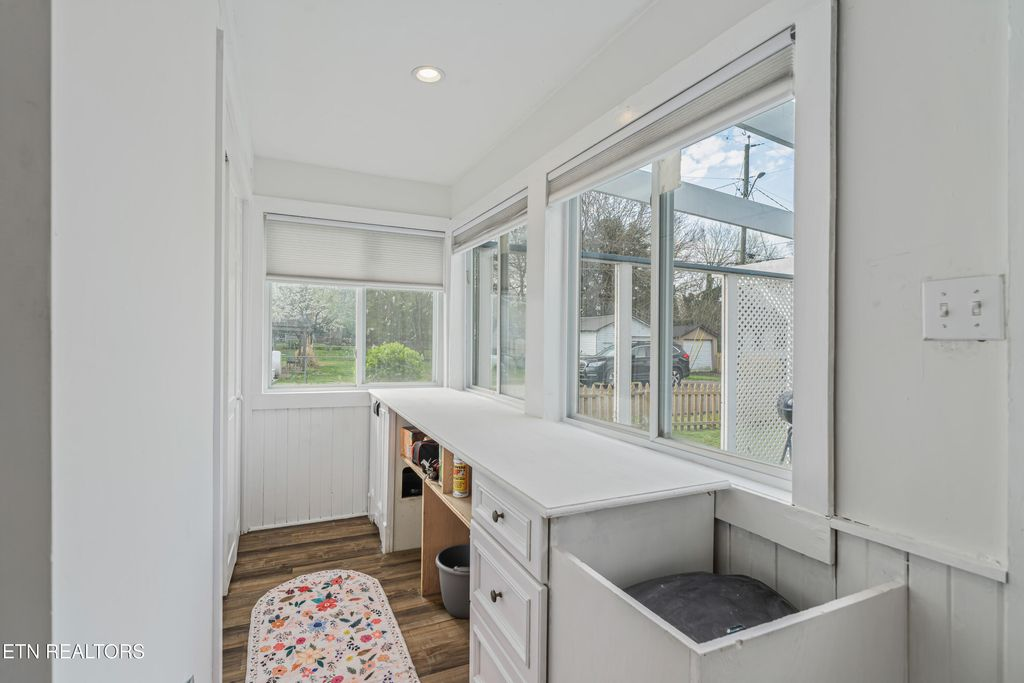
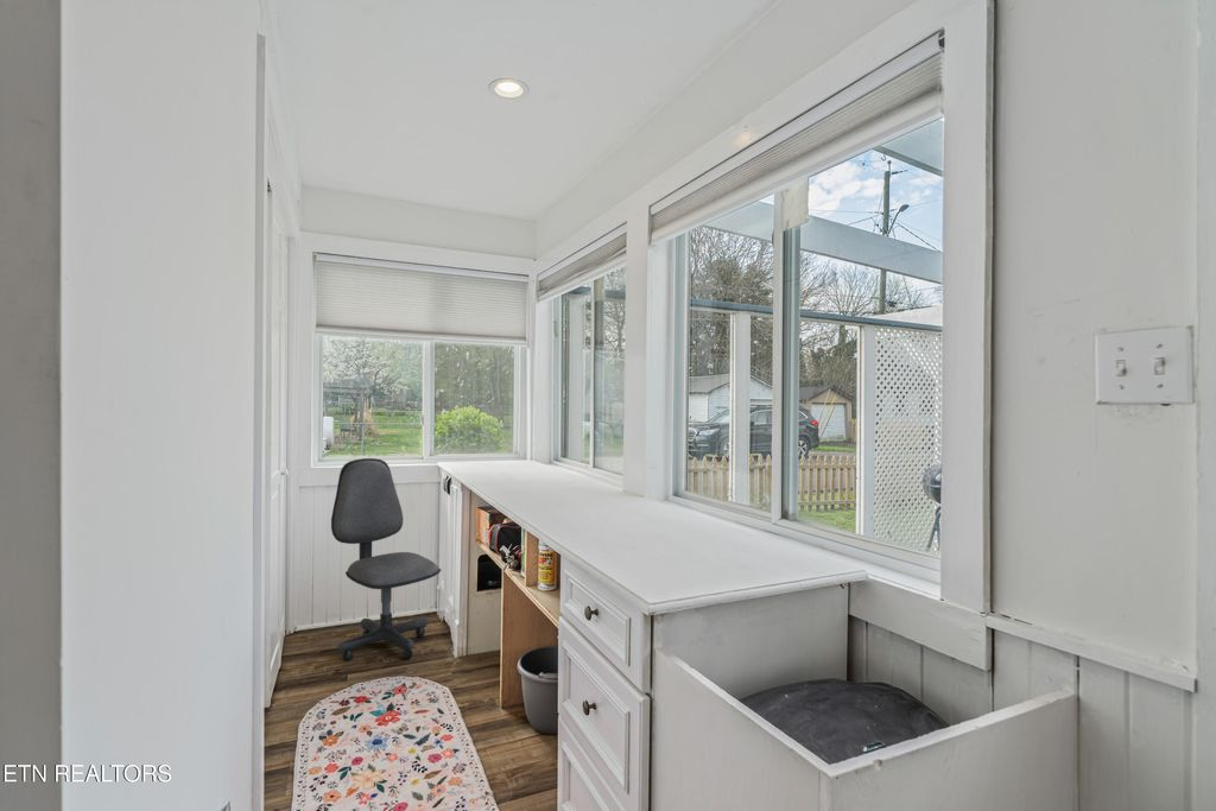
+ office chair [330,457,442,661]
